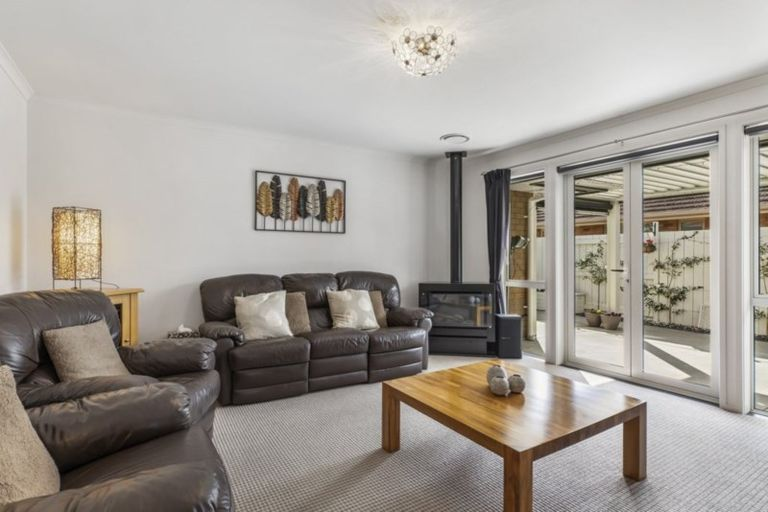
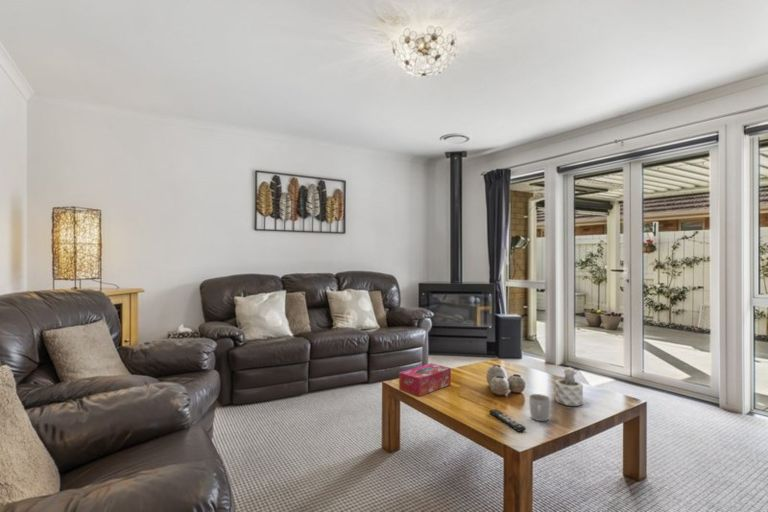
+ remote control [488,408,527,432]
+ succulent plant [554,366,584,407]
+ tissue box [398,362,452,397]
+ mug [528,393,551,422]
